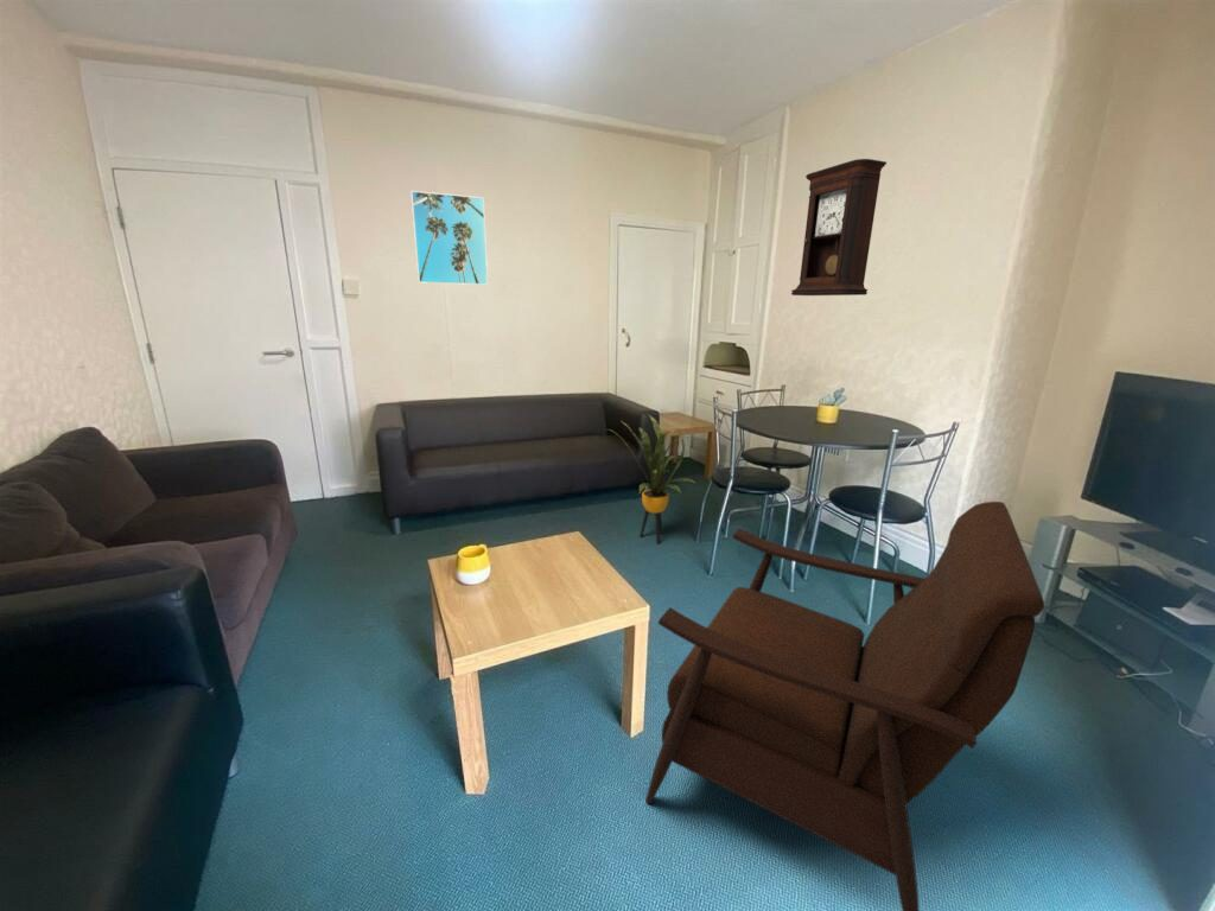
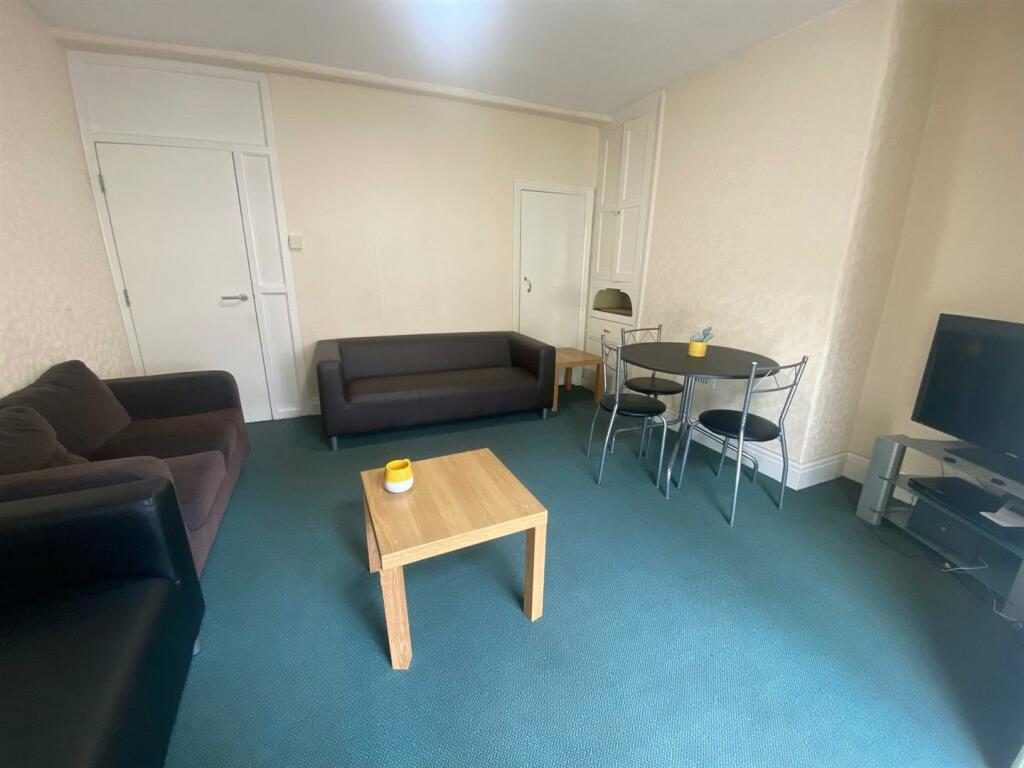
- armchair [644,501,1045,911]
- pendulum clock [790,158,888,297]
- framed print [409,190,489,286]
- house plant [608,414,696,546]
